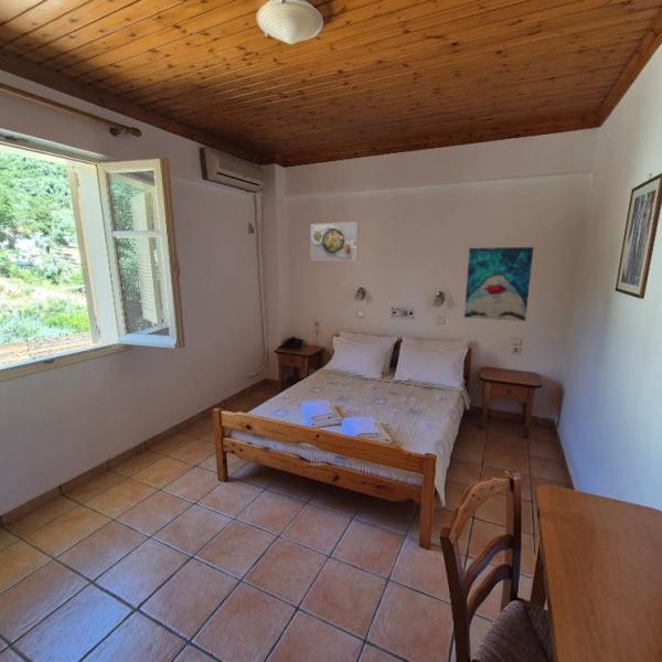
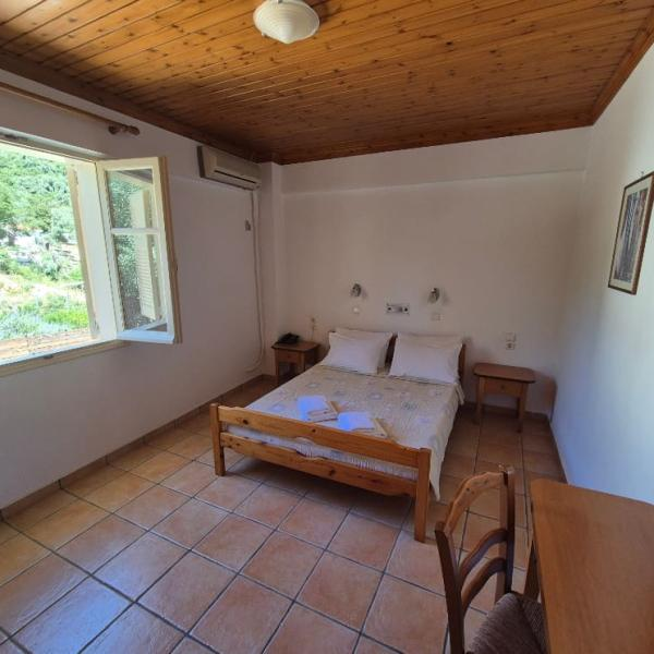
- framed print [310,221,360,261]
- wall art [463,246,535,322]
